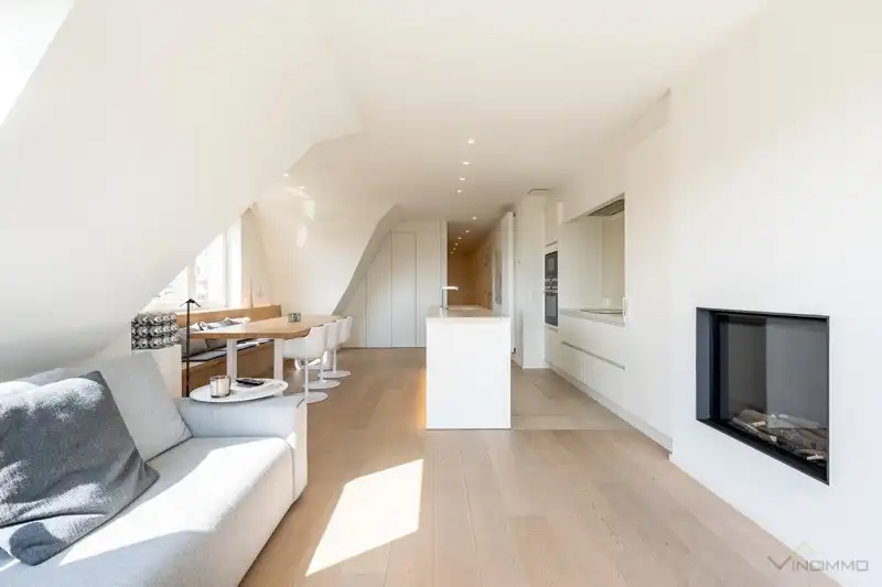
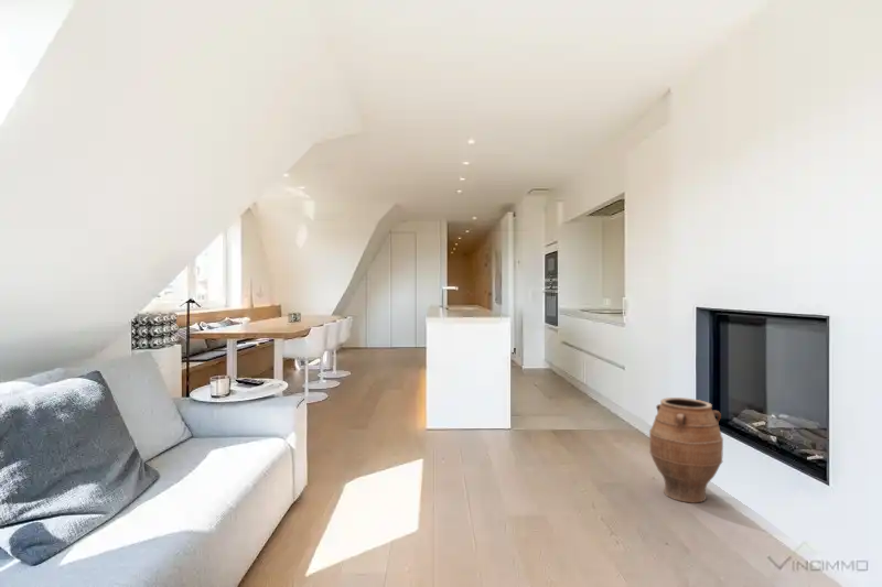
+ vase [648,396,724,504]
